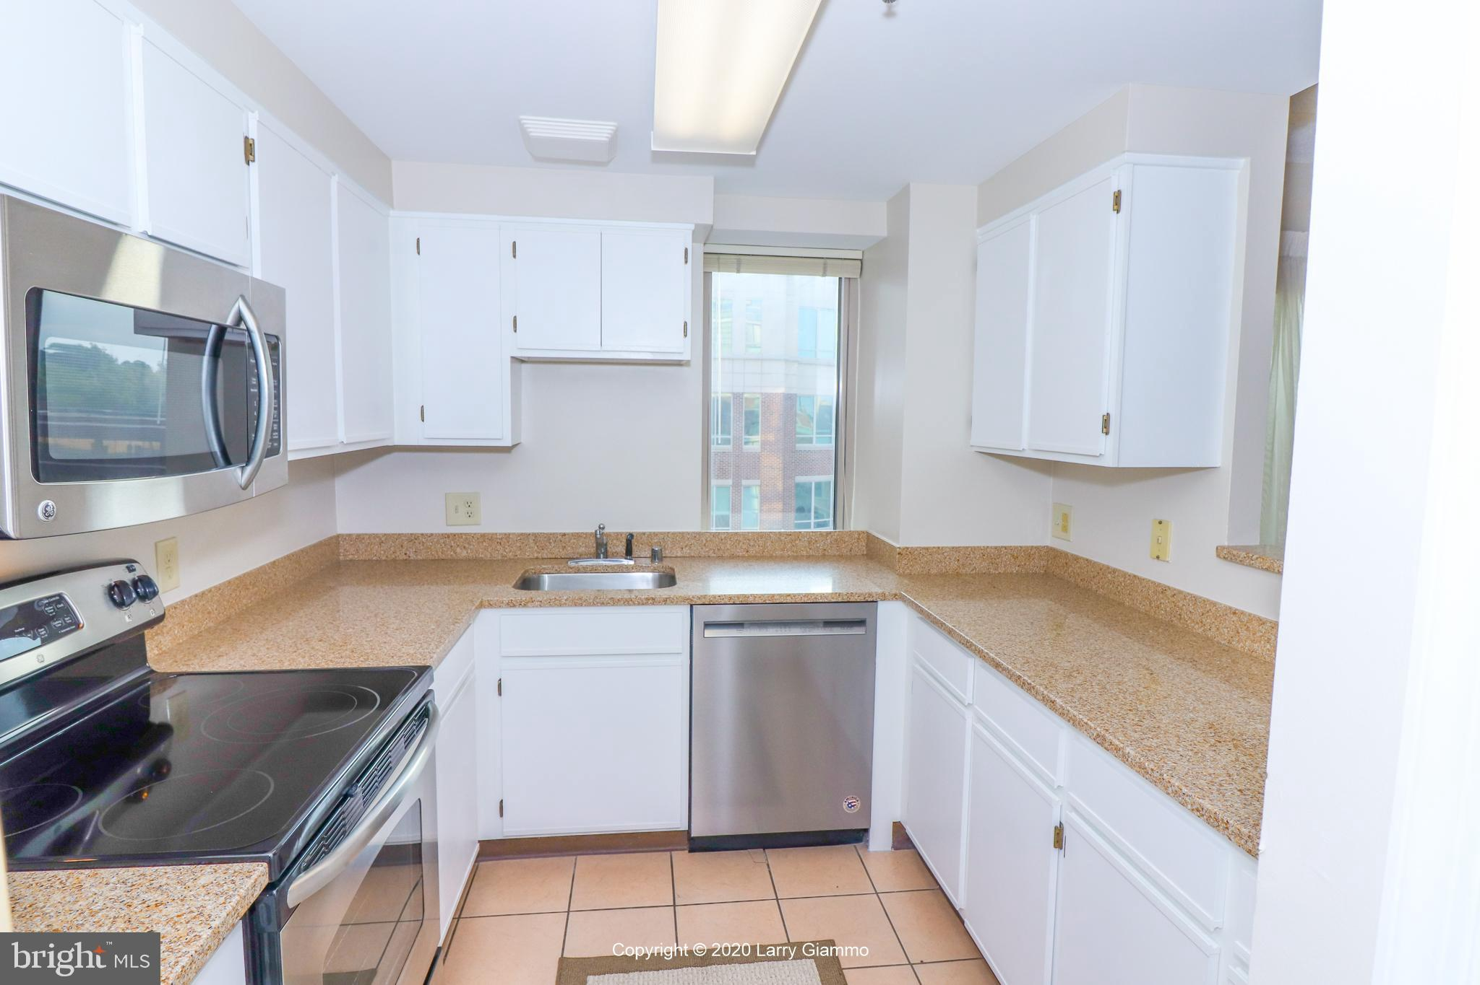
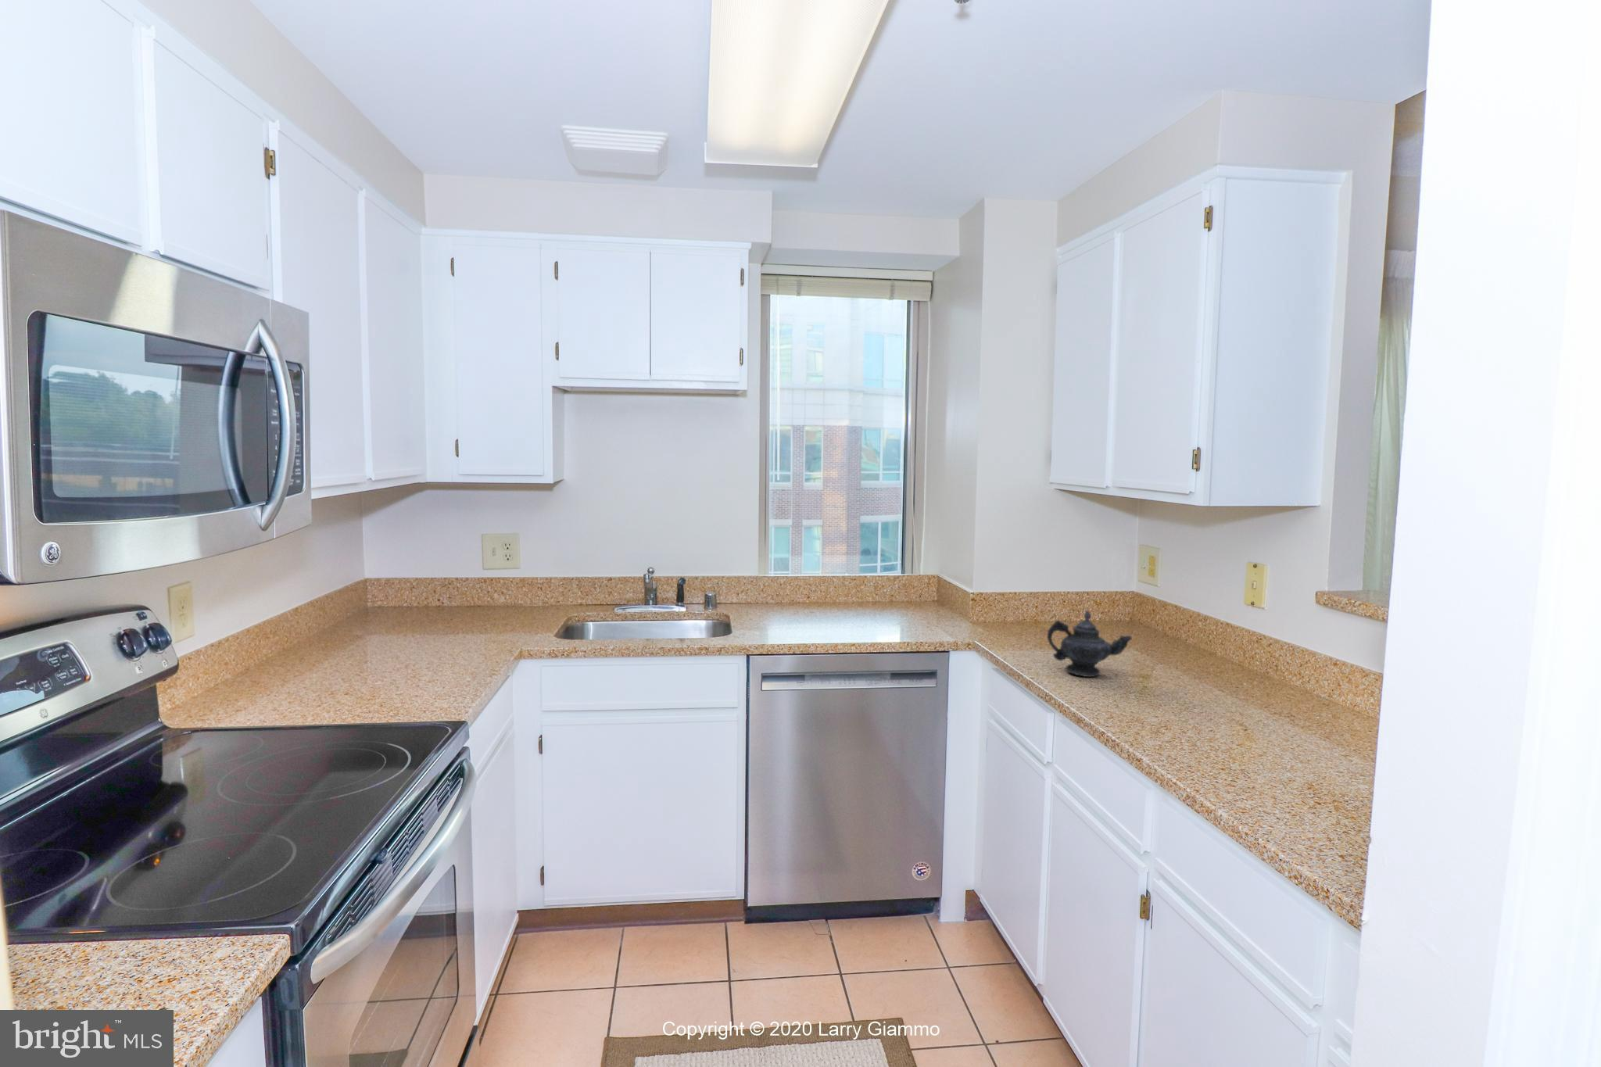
+ teapot [1046,610,1133,678]
